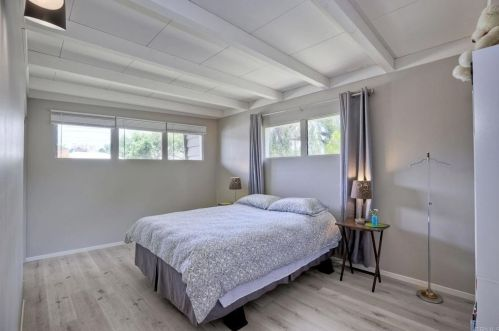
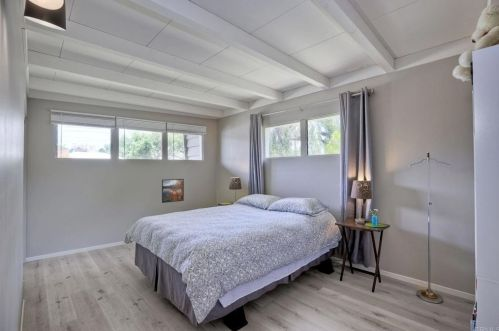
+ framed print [161,178,185,204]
